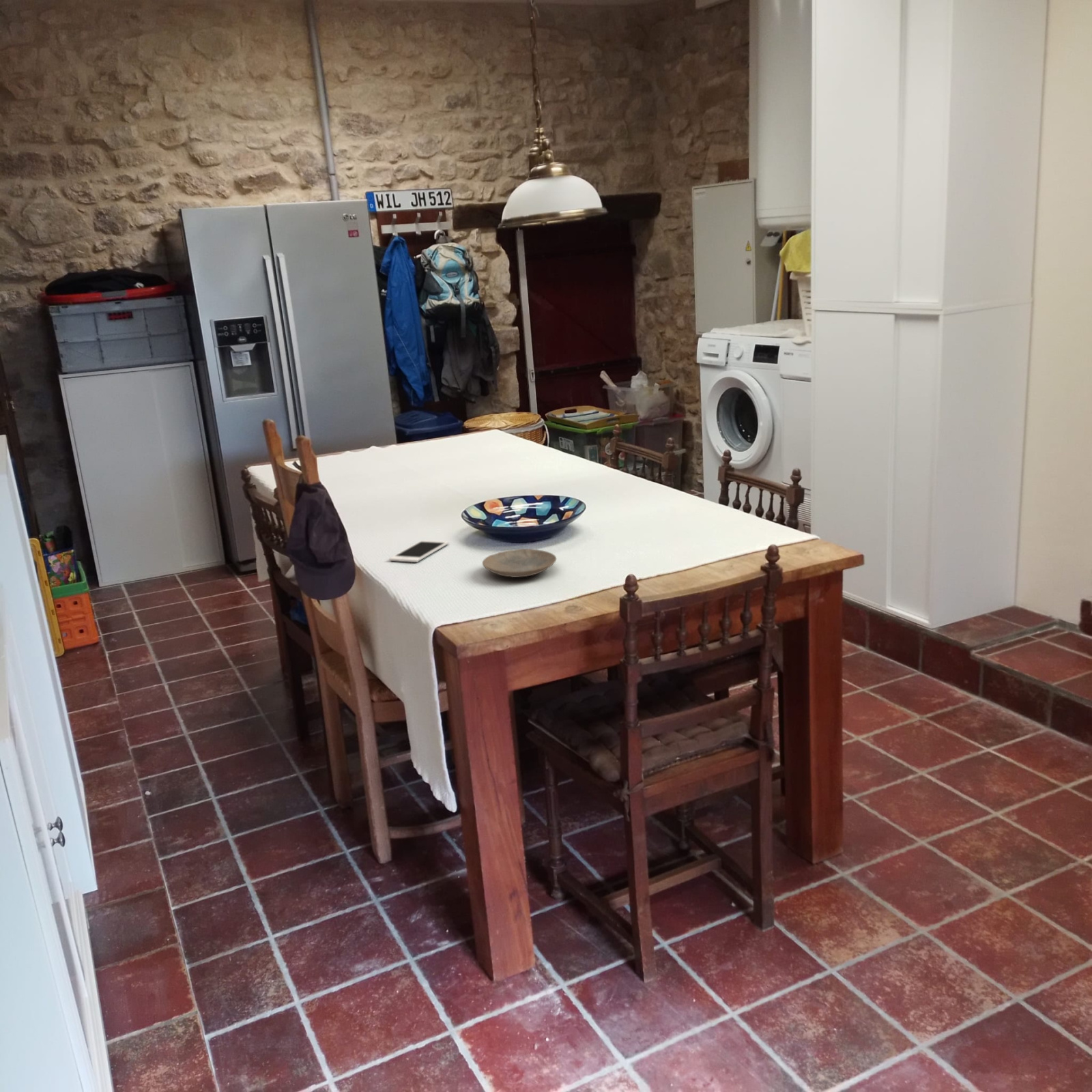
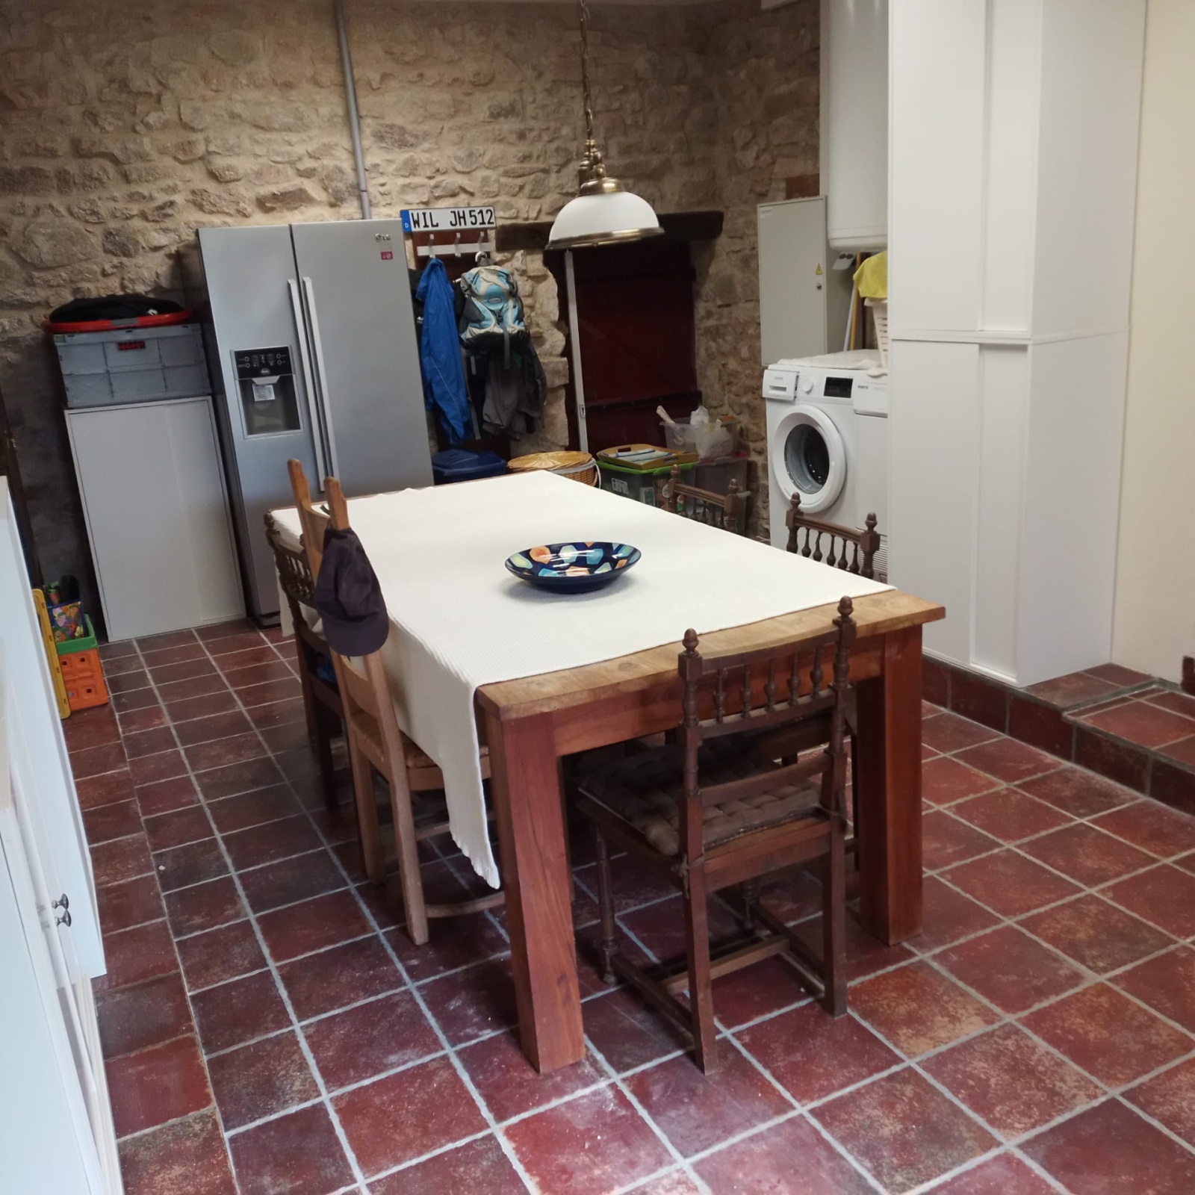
- cell phone [389,539,450,563]
- plate [482,548,557,578]
